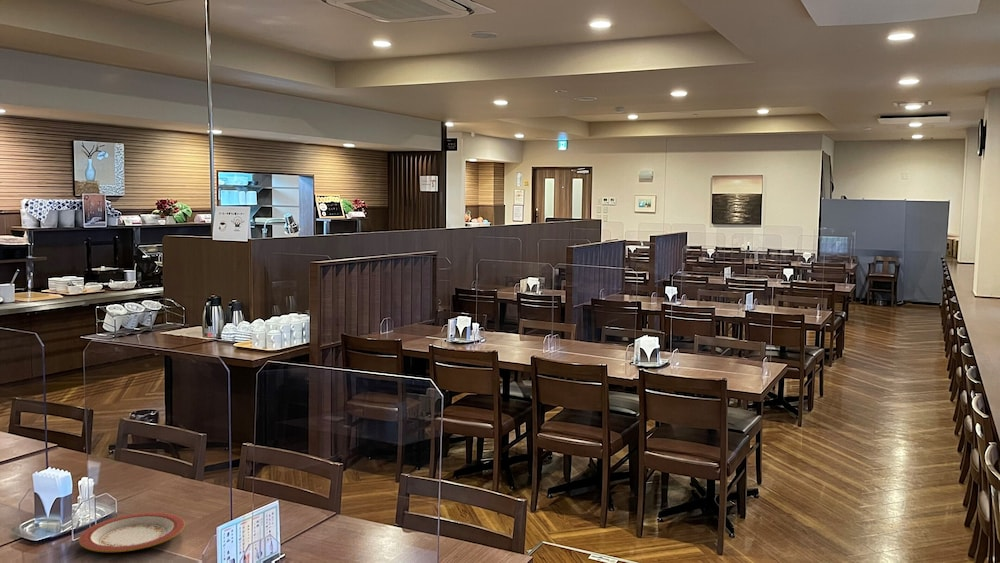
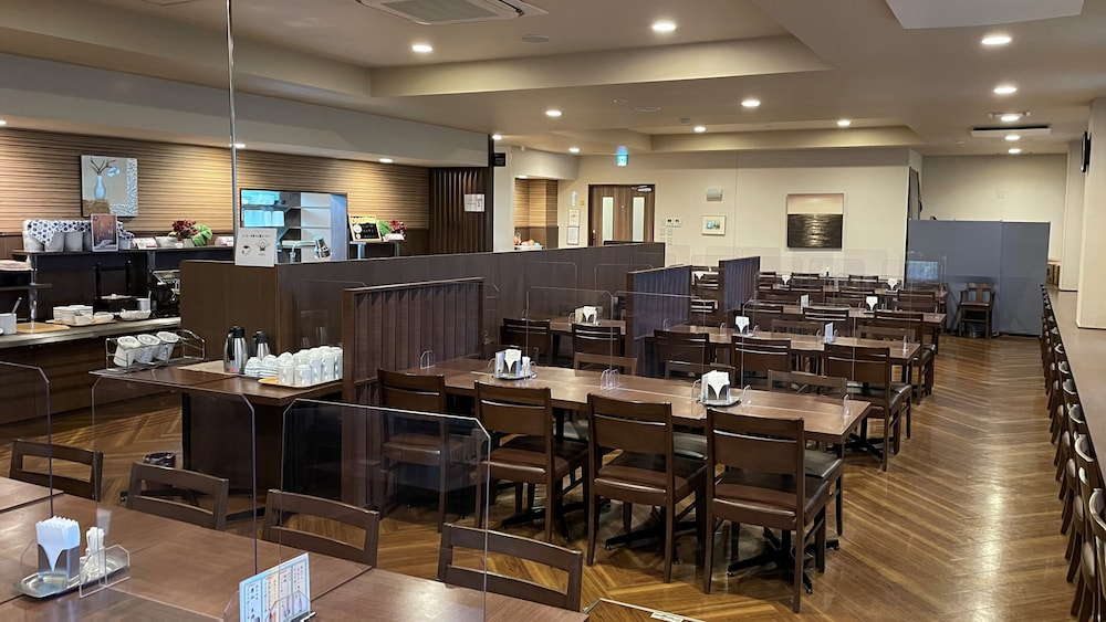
- plate [78,512,186,553]
